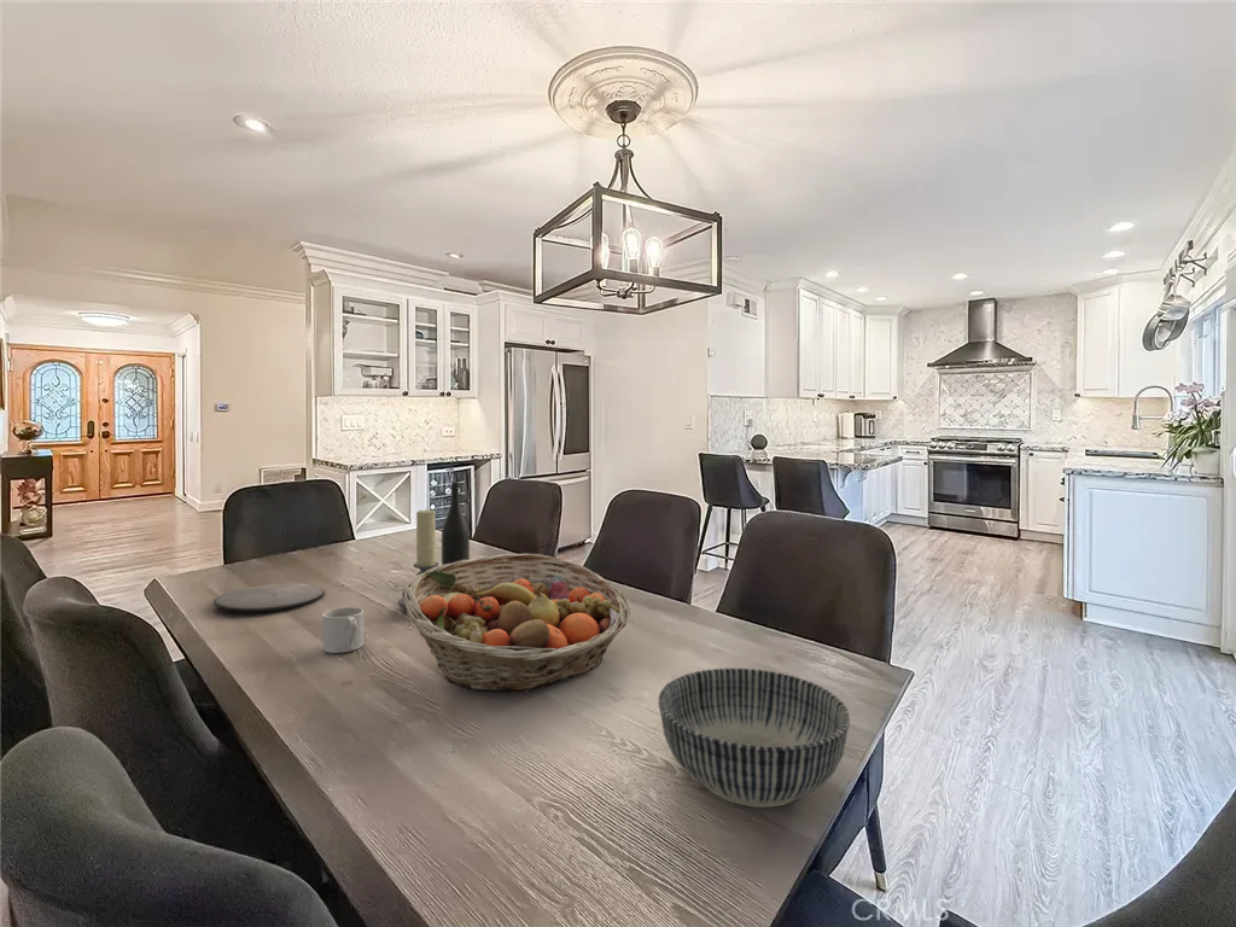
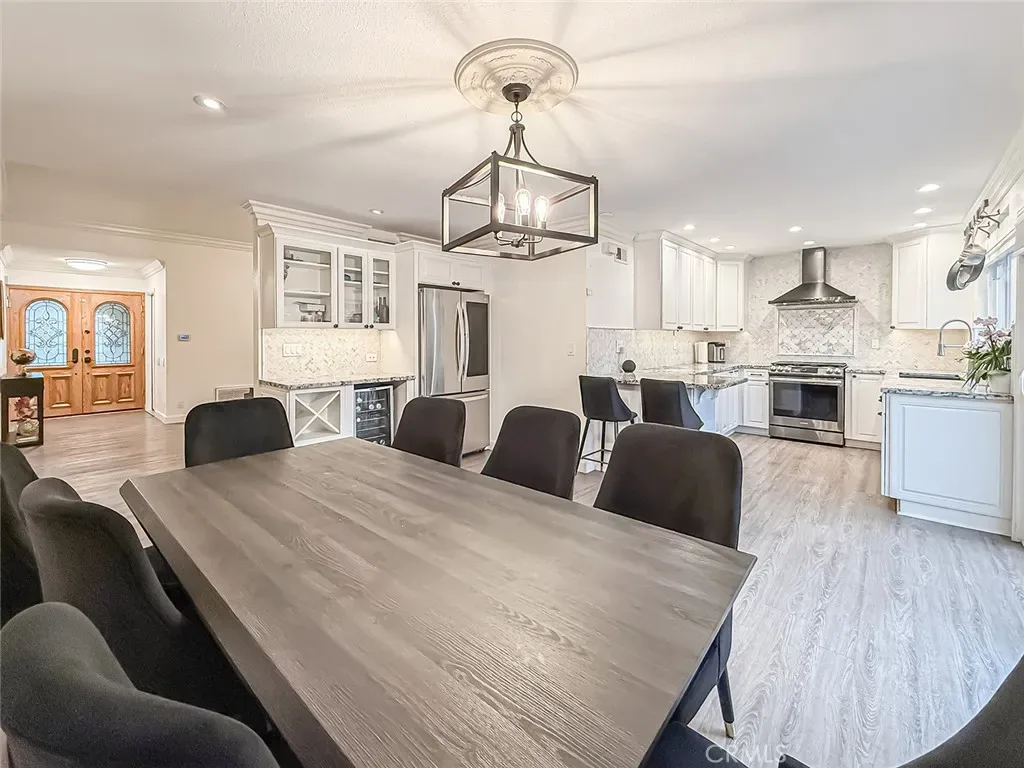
- plate [212,583,326,612]
- mug [321,606,365,654]
- candle holder [397,508,441,610]
- bowl [658,666,851,809]
- fruit basket [404,553,631,694]
- wine bottle [441,480,471,566]
